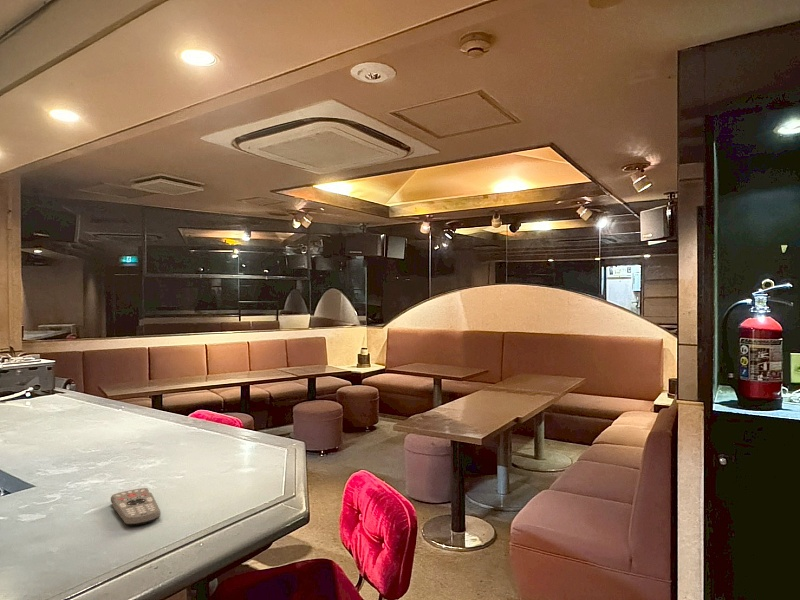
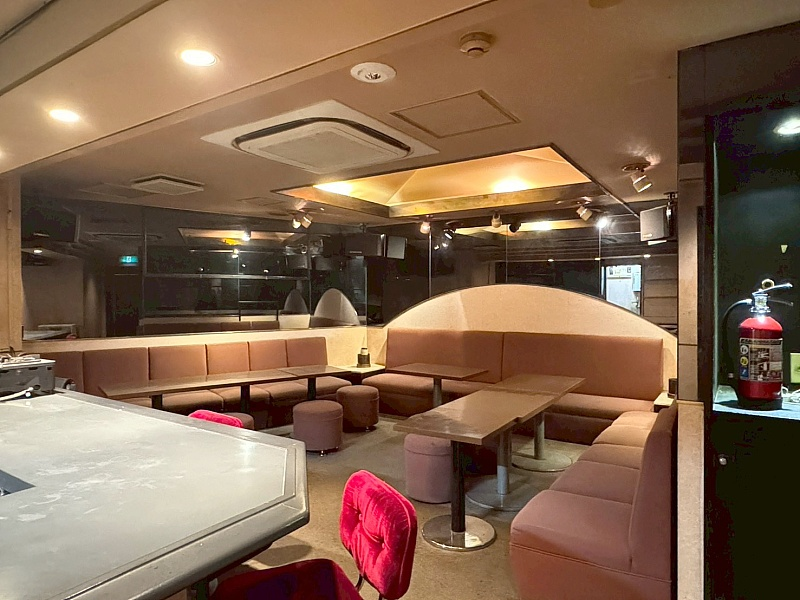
- remote control [110,487,162,527]
